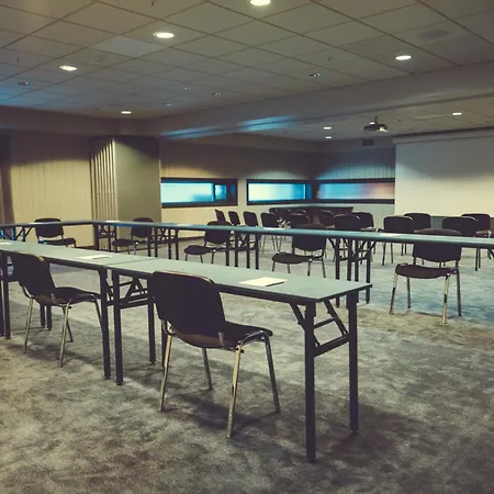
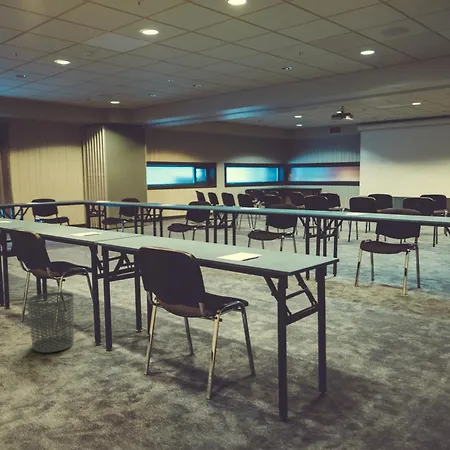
+ waste bin [26,291,75,354]
